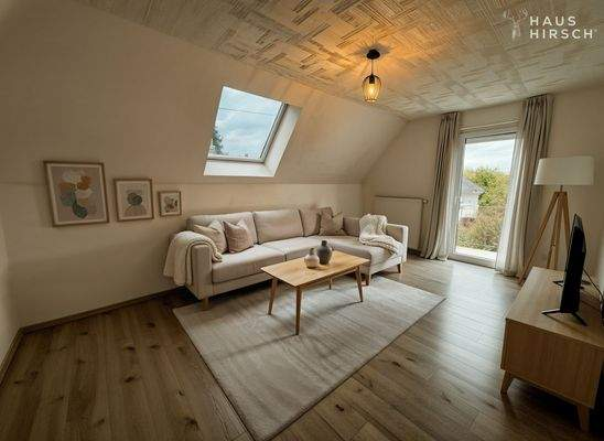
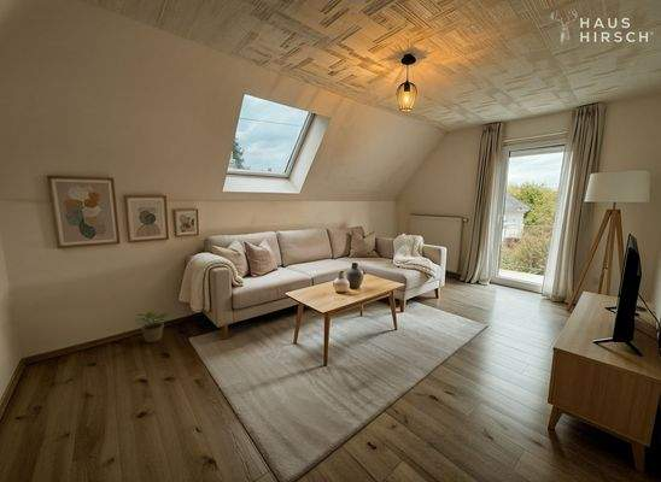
+ potted plant [135,310,170,343]
